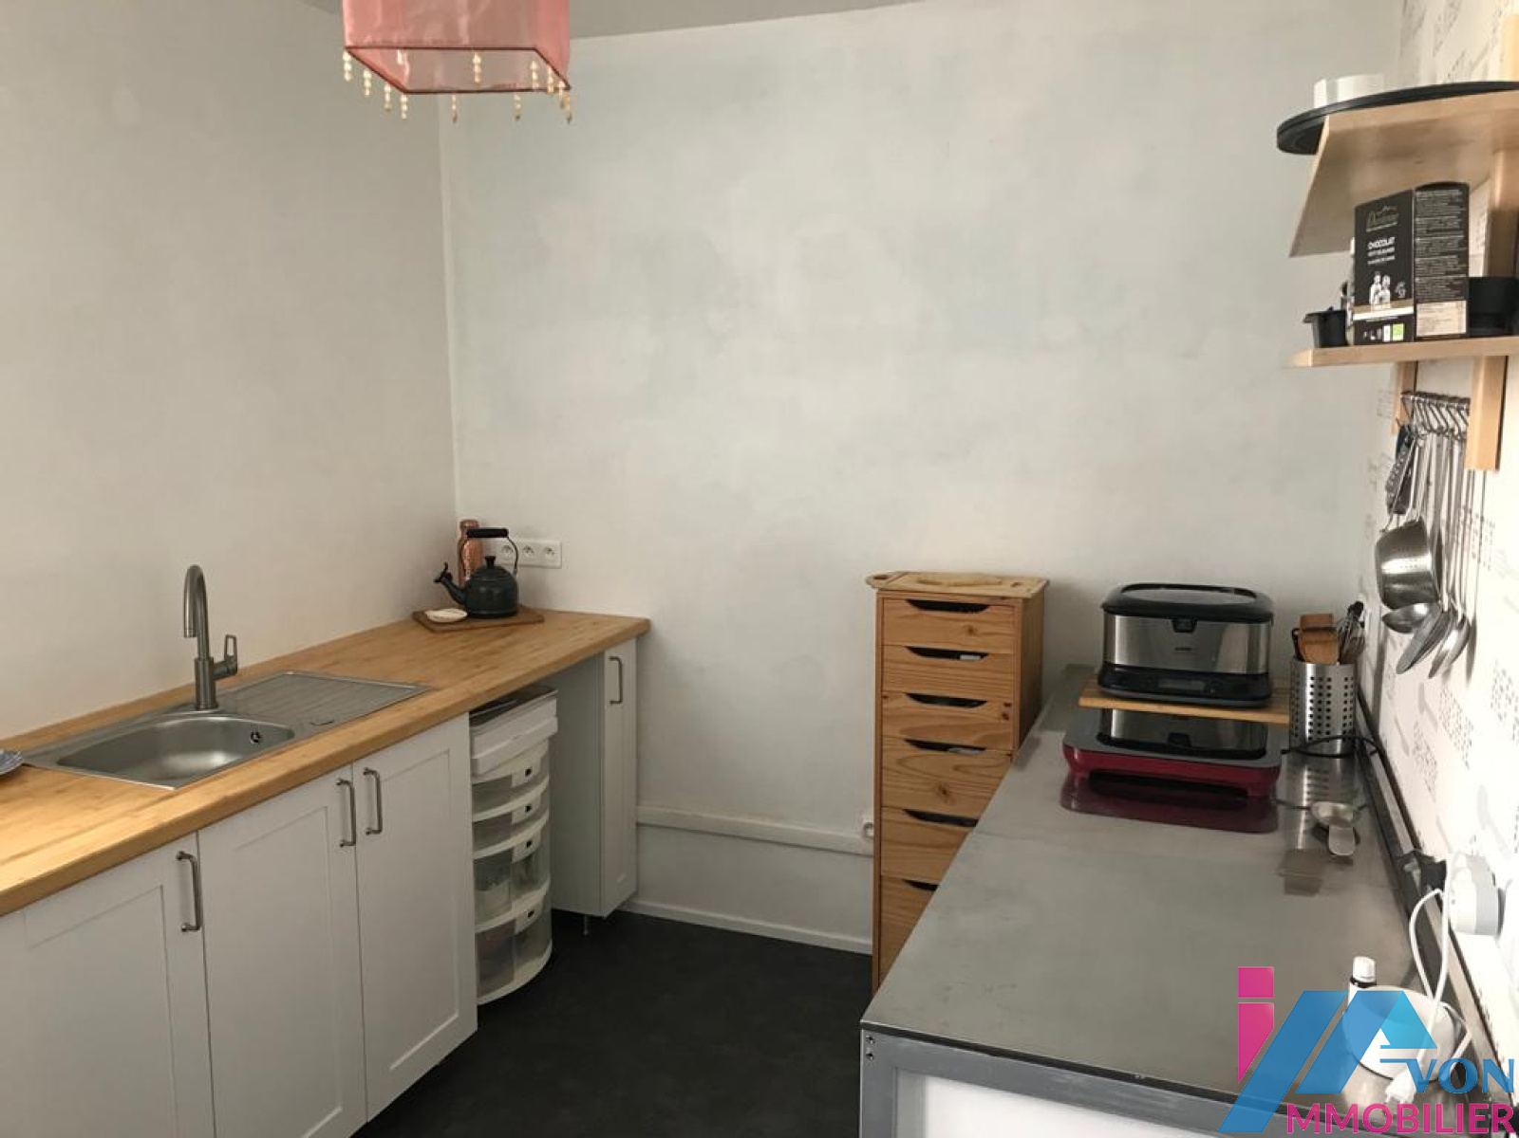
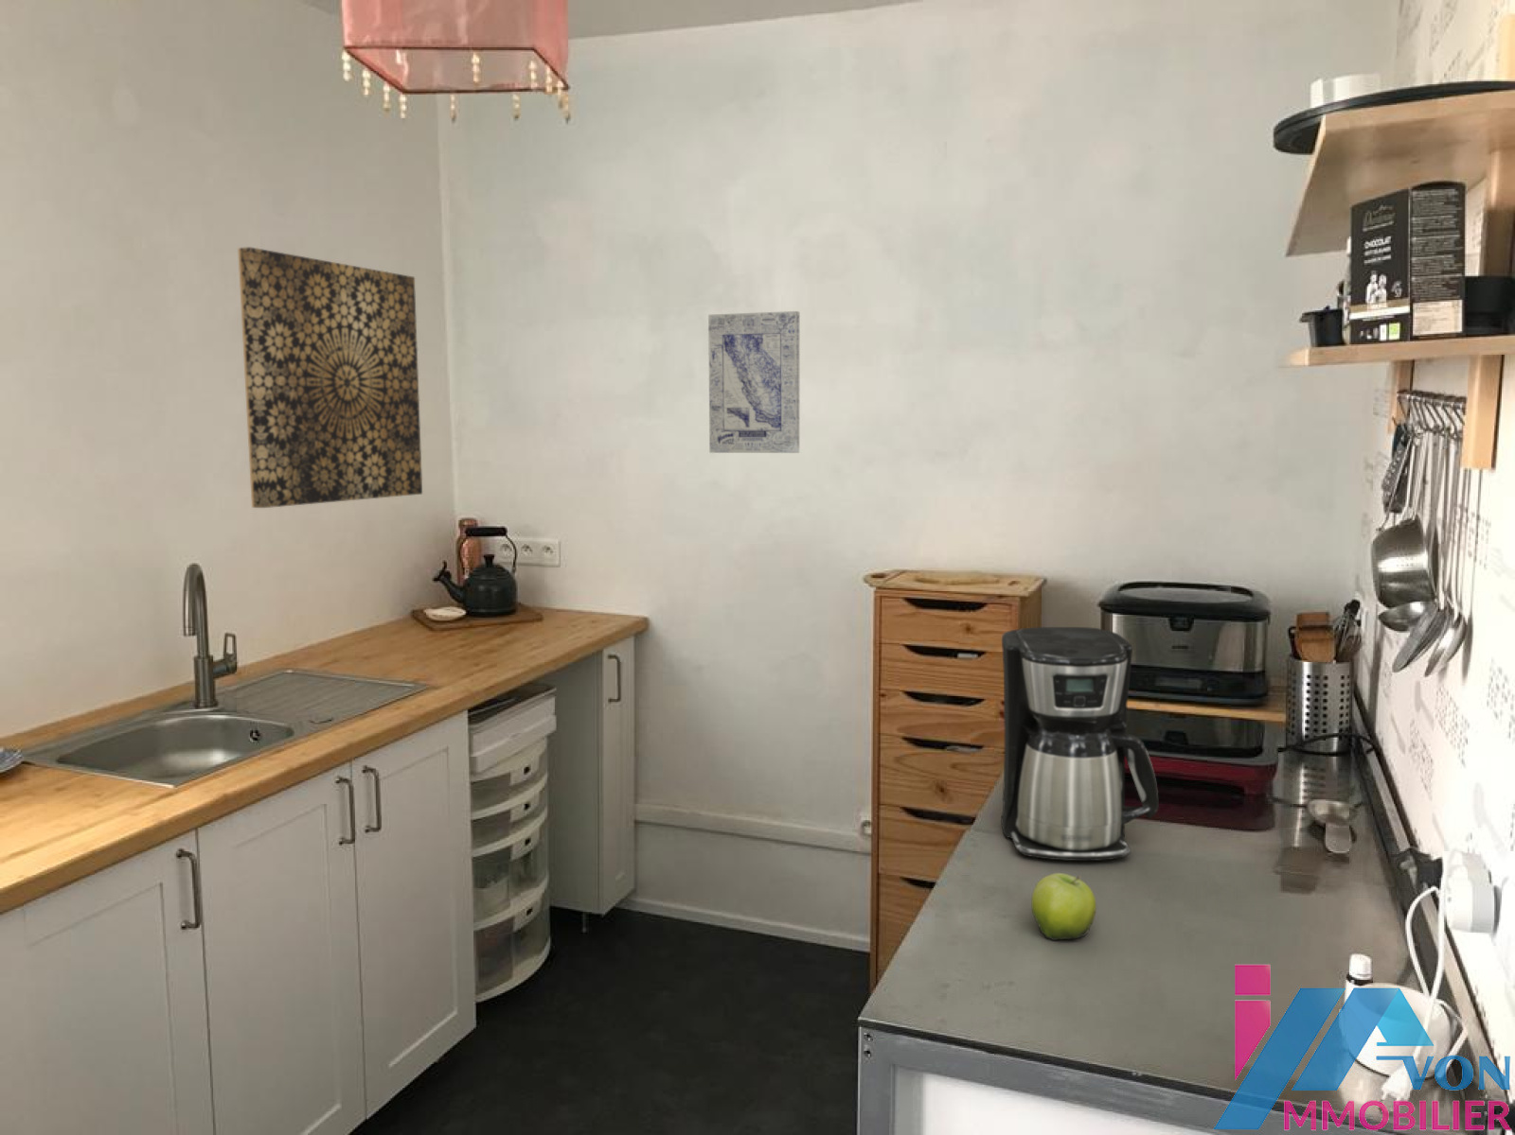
+ coffee maker [1000,626,1160,862]
+ fruit [1031,872,1097,941]
+ wall art [236,246,423,509]
+ wall art [707,310,800,454]
